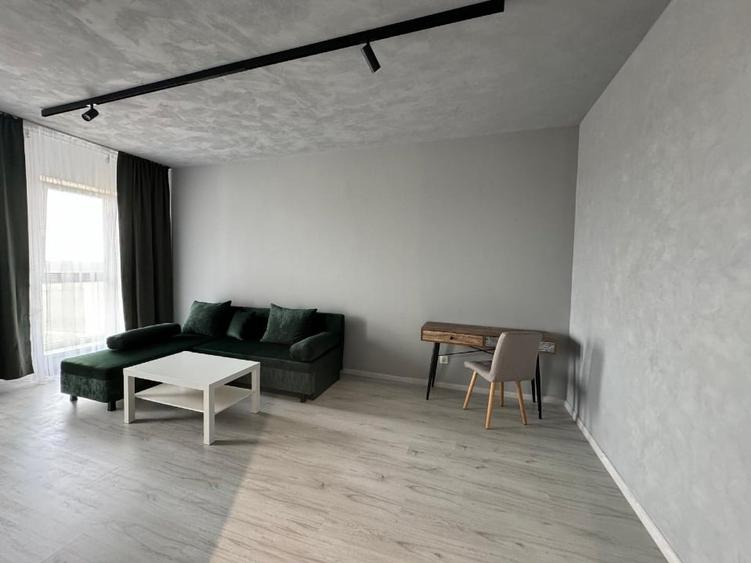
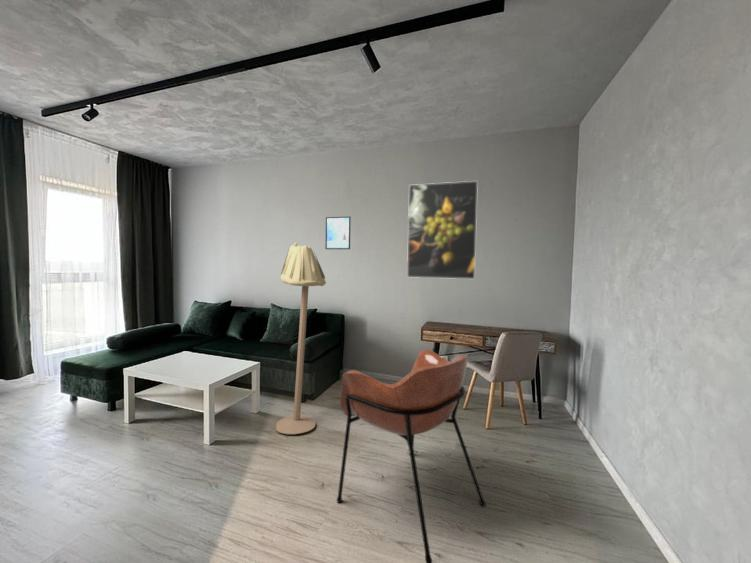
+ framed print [406,180,479,280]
+ armchair [336,349,487,563]
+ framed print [324,215,352,250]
+ floor lamp [275,242,327,435]
